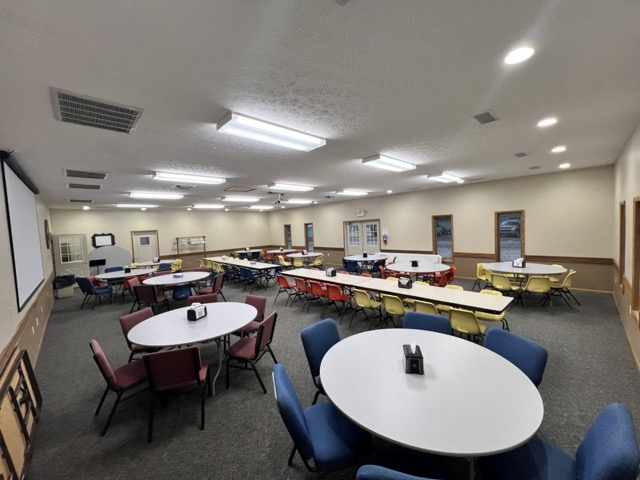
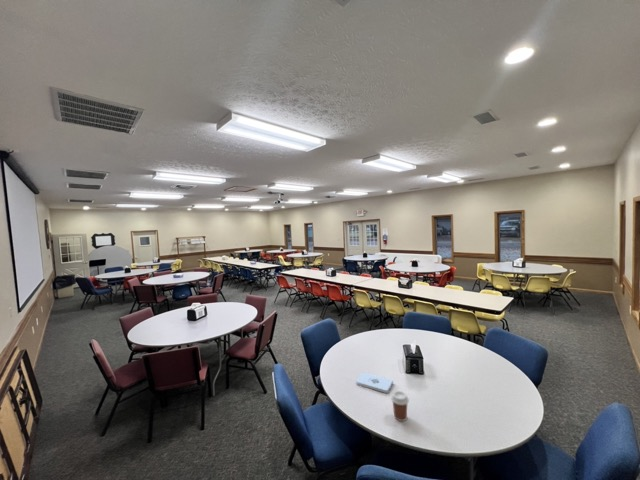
+ notepad [355,371,394,394]
+ coffee cup [390,390,410,422]
